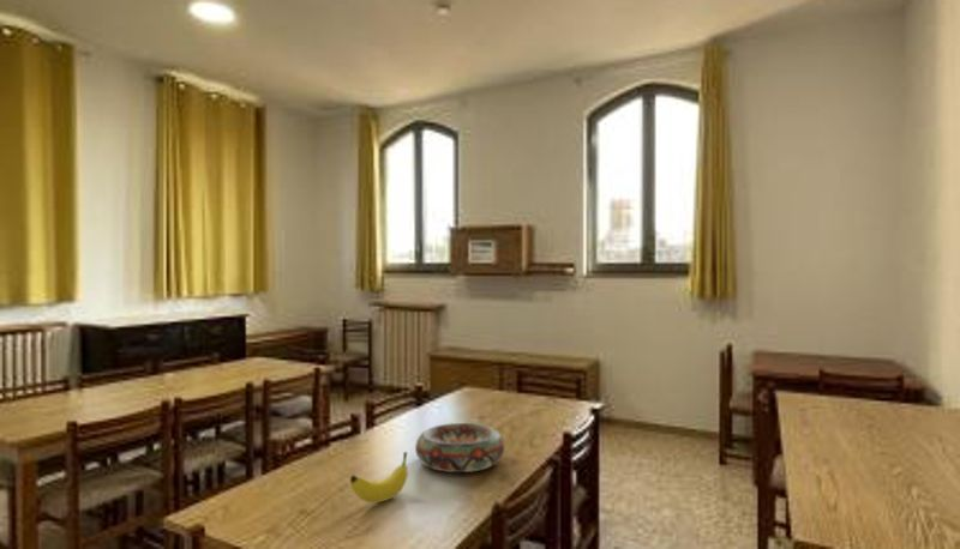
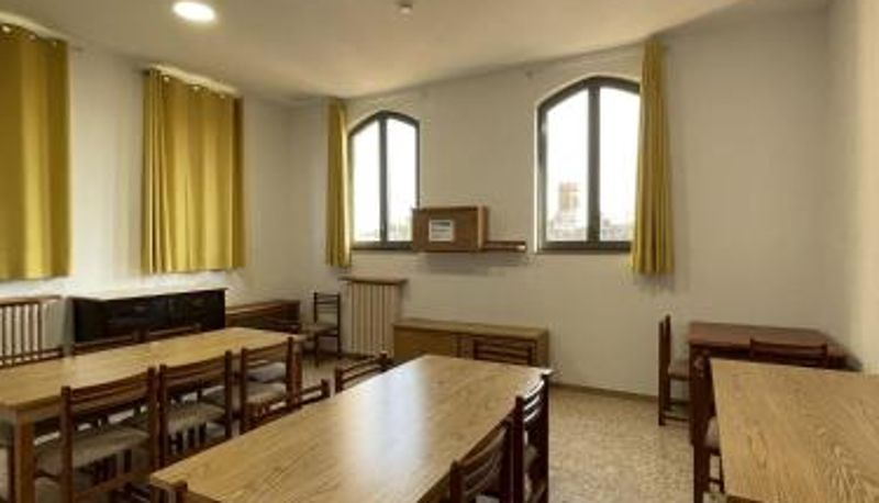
- fruit [349,451,409,503]
- decorative bowl [414,422,505,473]
